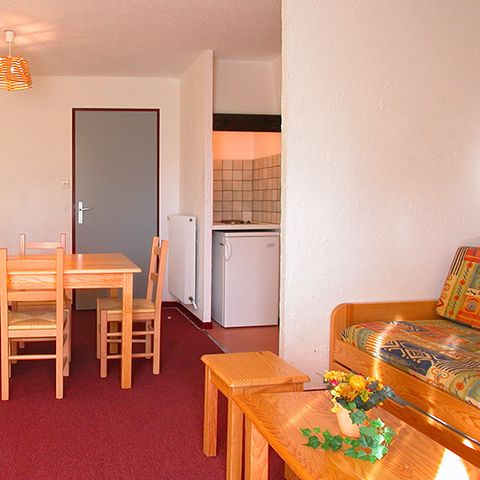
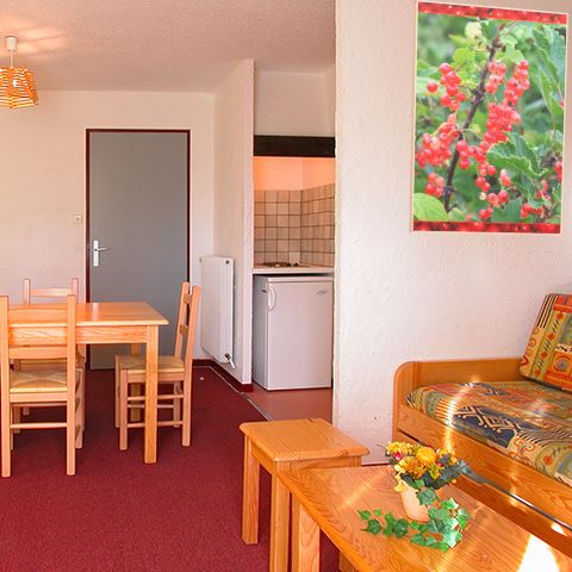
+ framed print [409,0,570,236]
